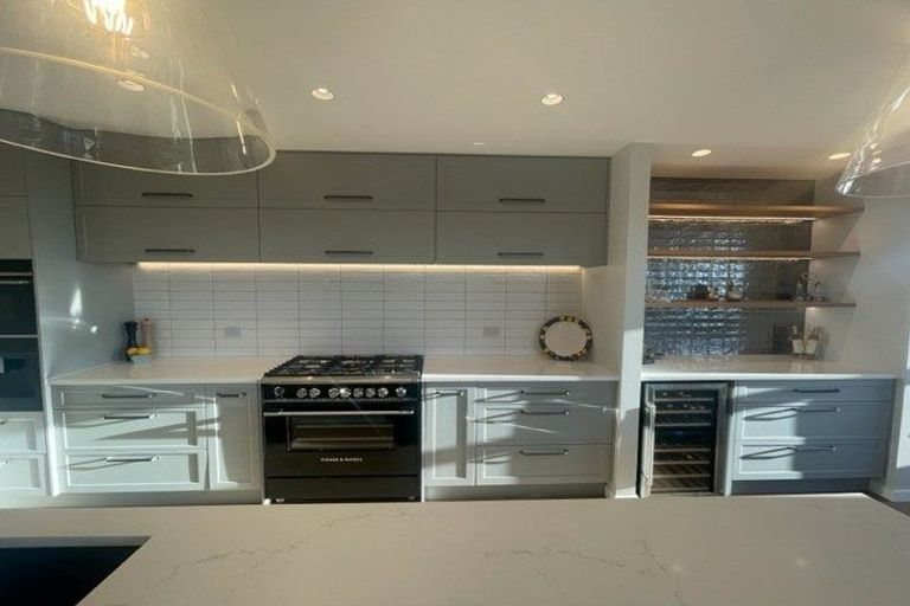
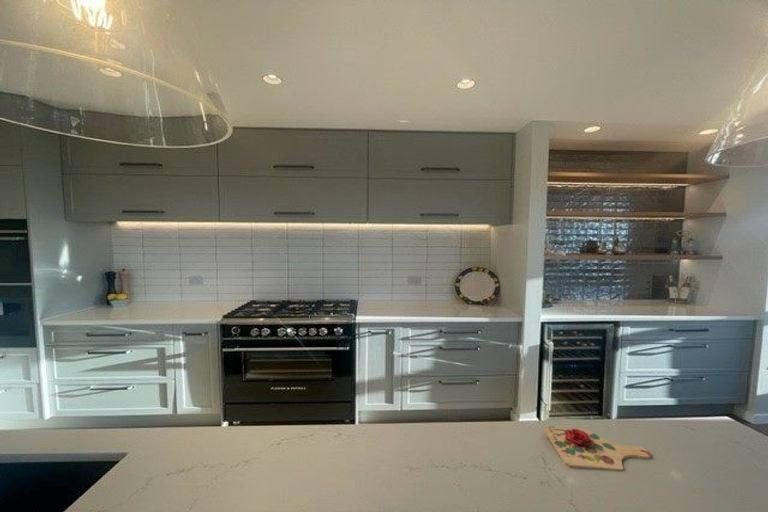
+ cutting board [543,425,652,471]
